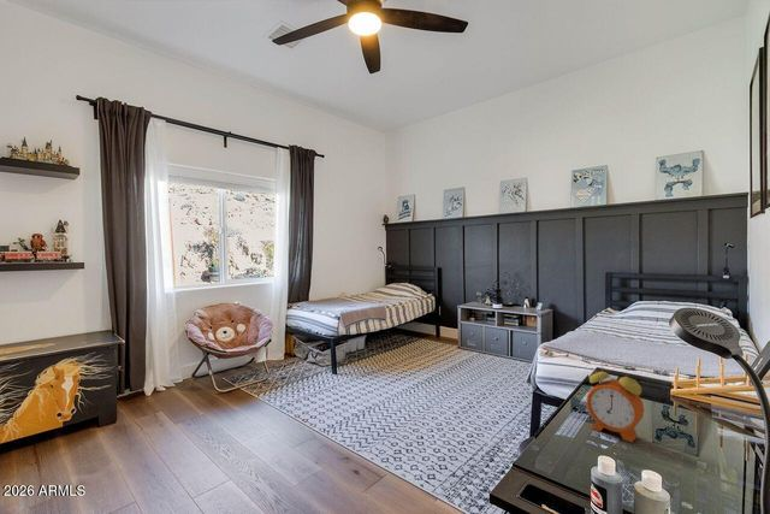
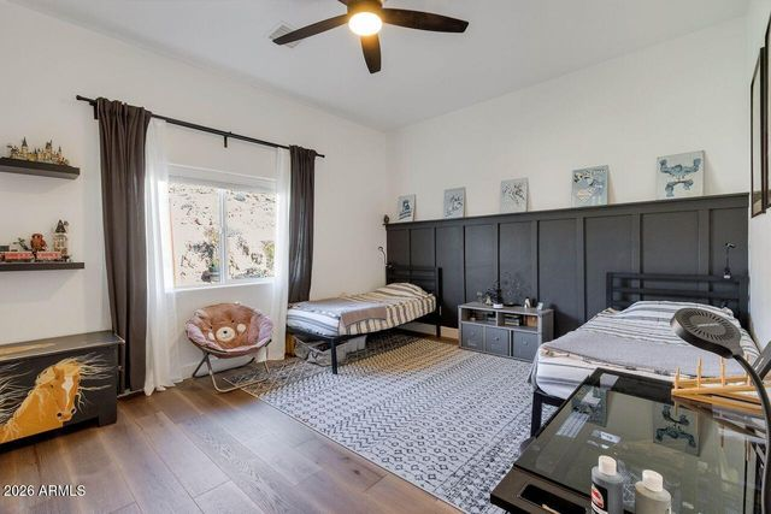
- alarm clock [585,361,645,443]
